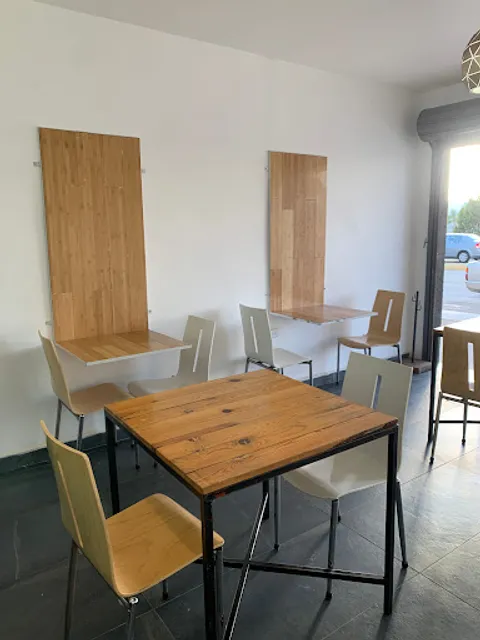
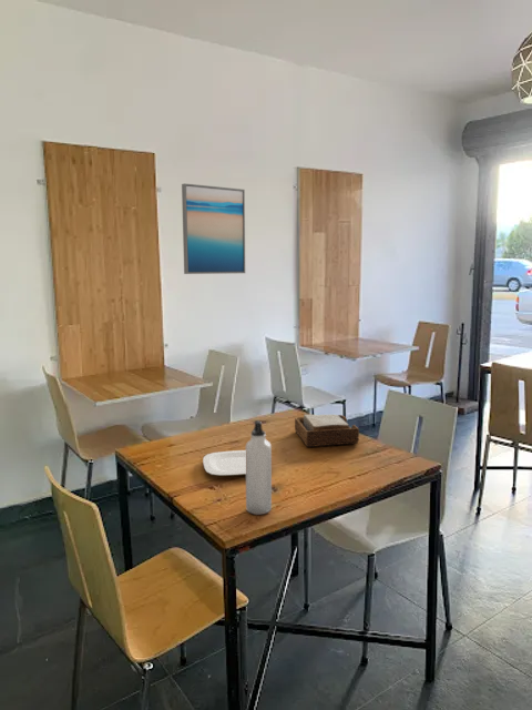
+ plate [202,449,246,477]
+ water bottle [245,419,273,516]
+ wall art [181,182,246,275]
+ napkin holder [294,414,360,448]
